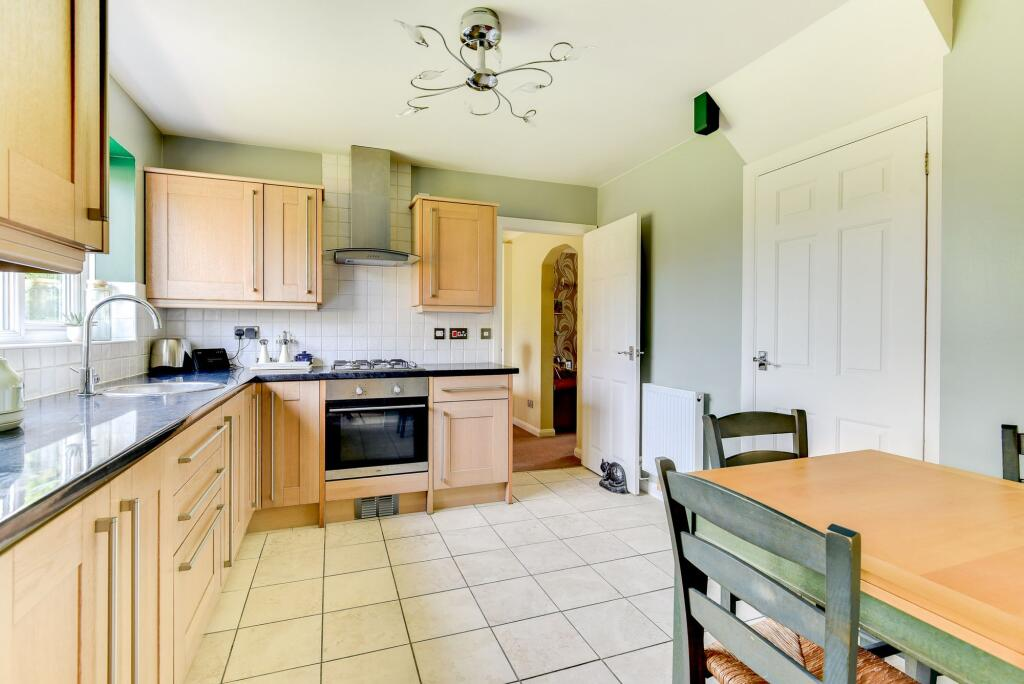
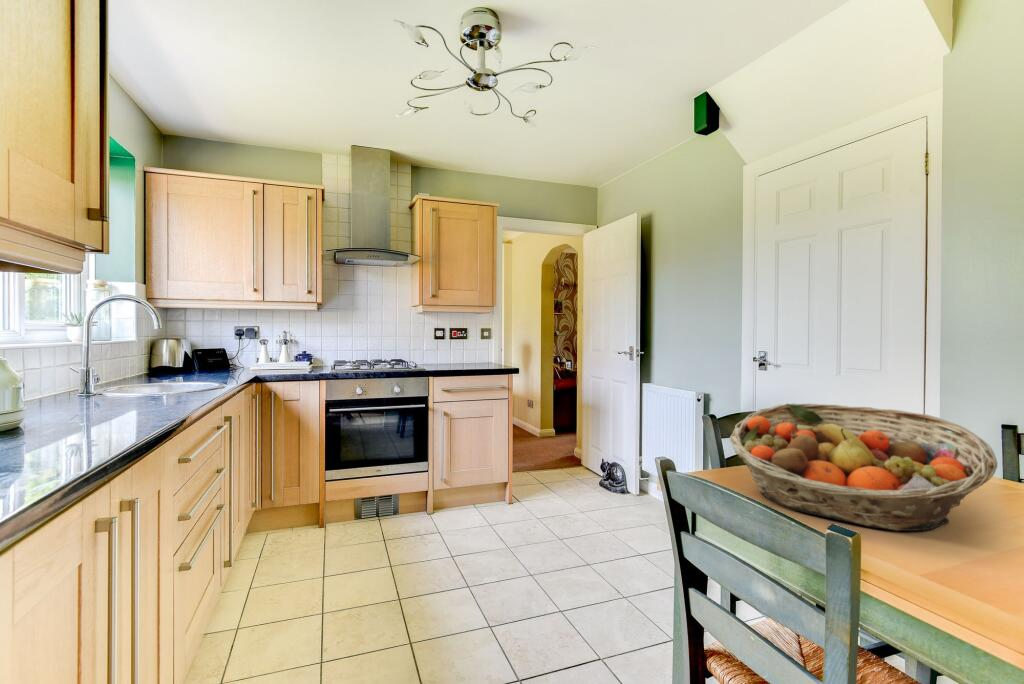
+ fruit basket [729,402,998,532]
